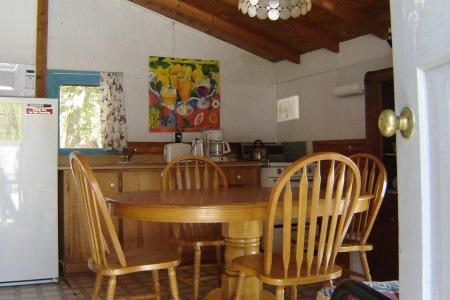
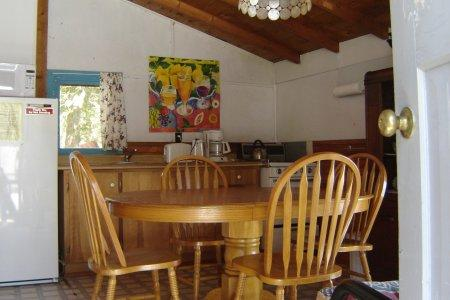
- wall art [276,94,300,123]
